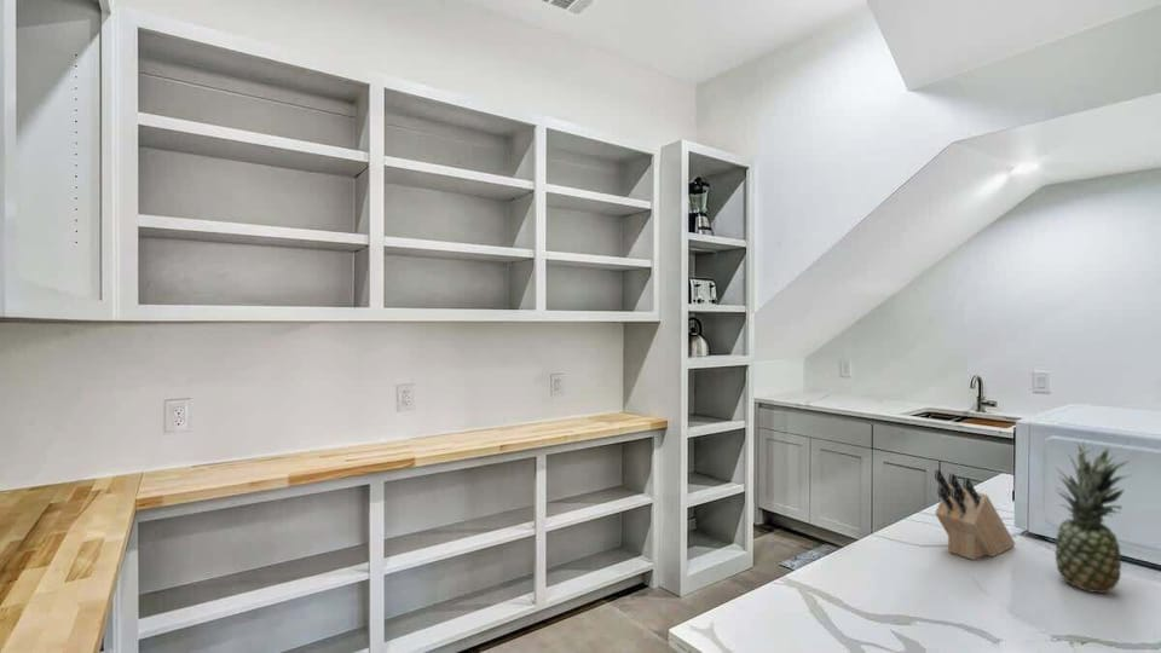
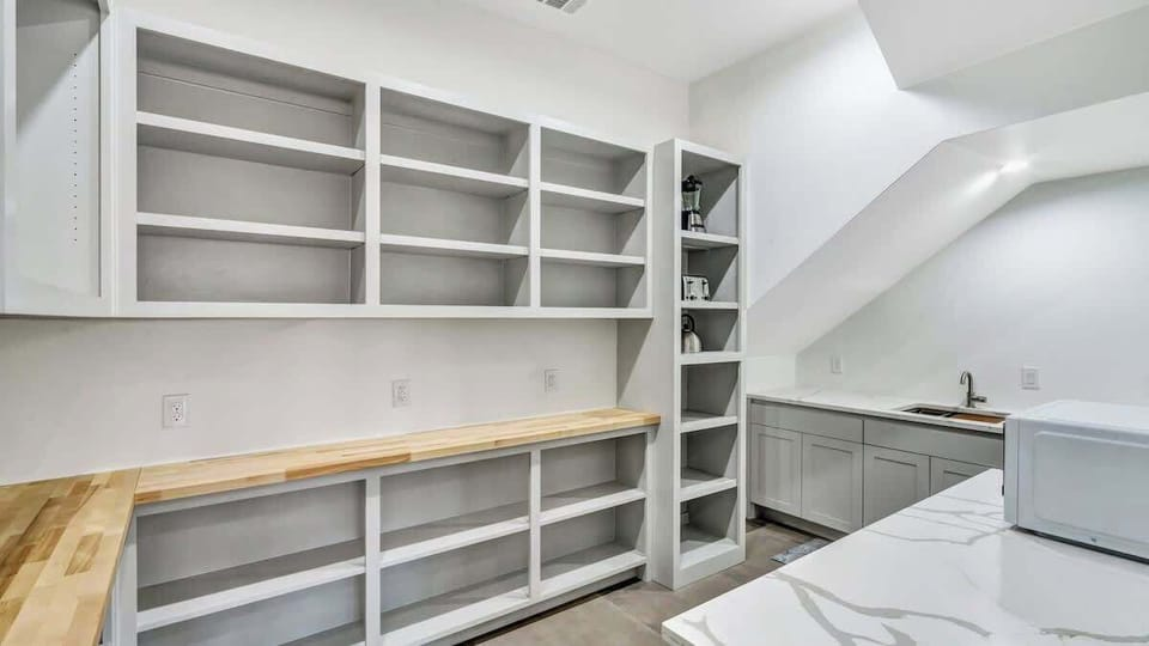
- knife block [934,468,1016,561]
- fruit [1053,441,1137,594]
